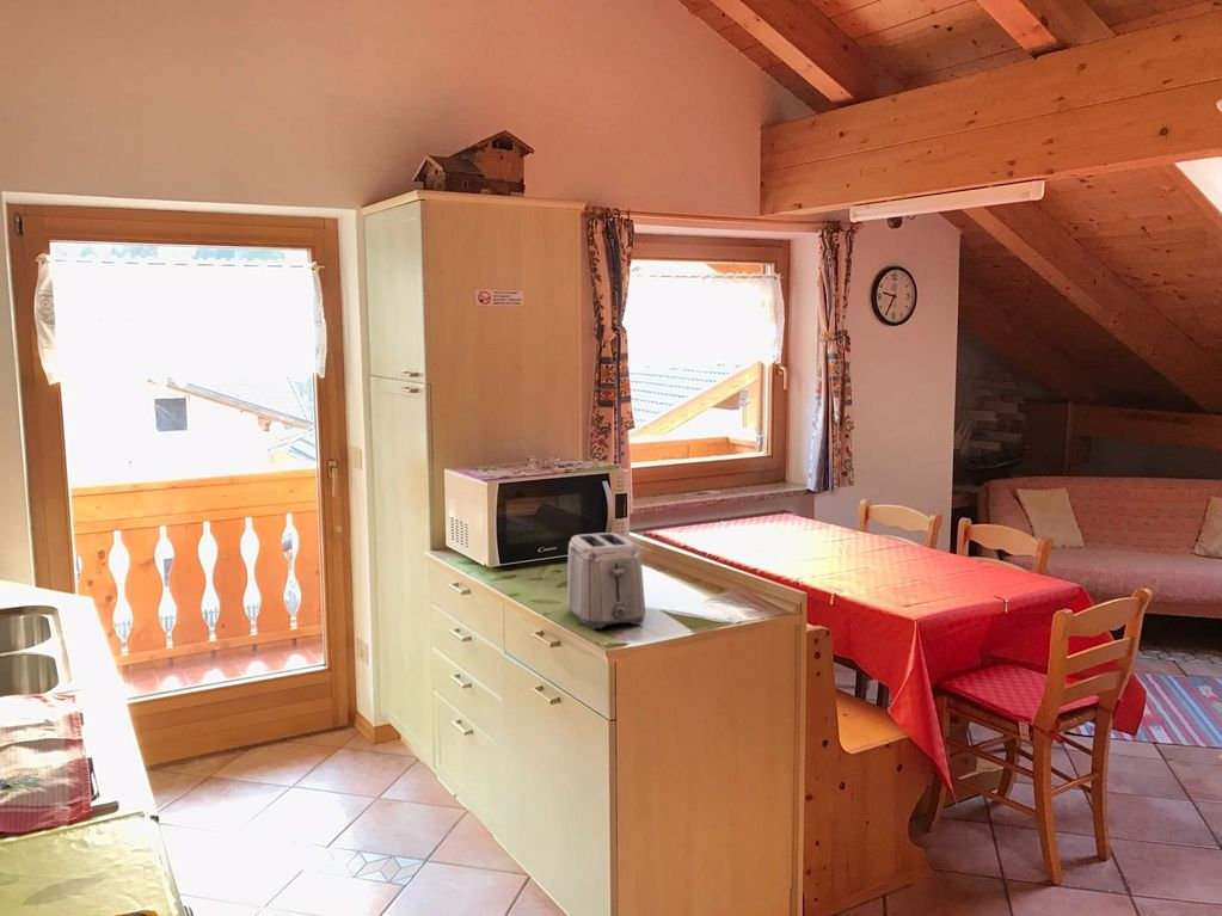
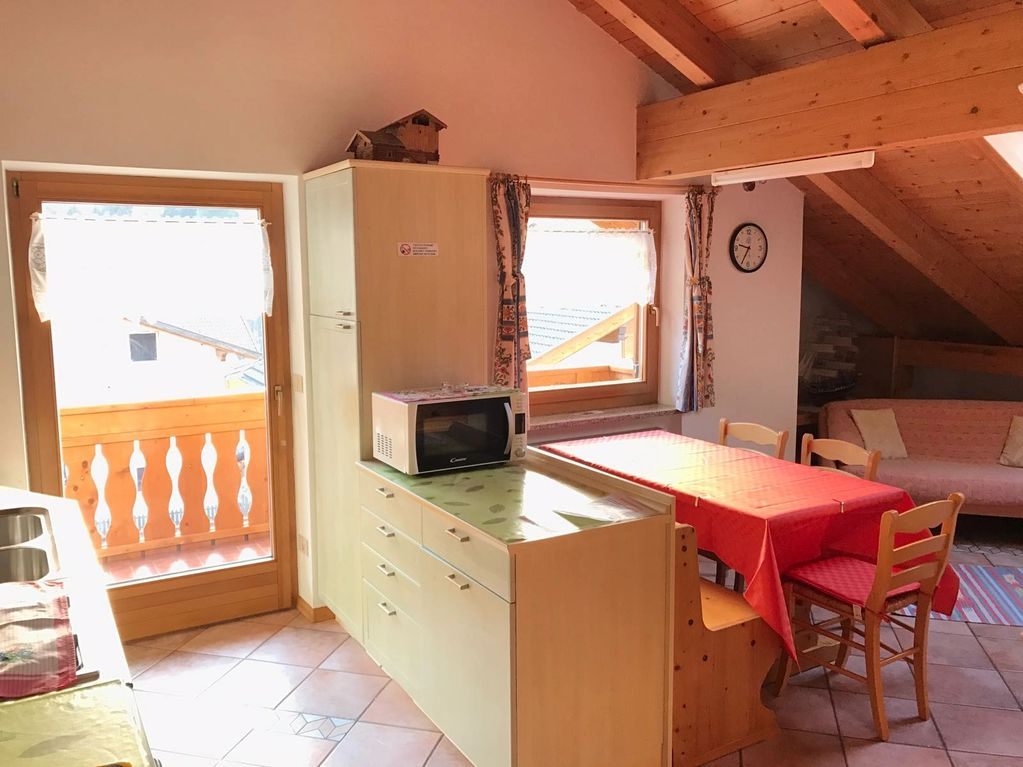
- toaster [566,531,646,631]
